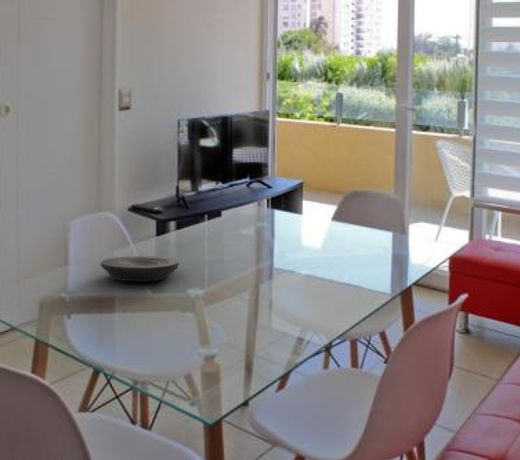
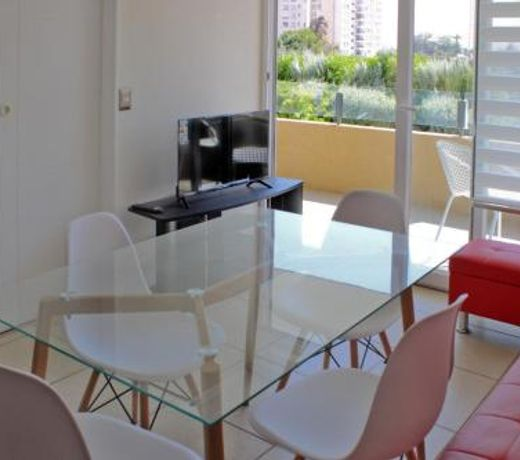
- plate [99,255,180,283]
